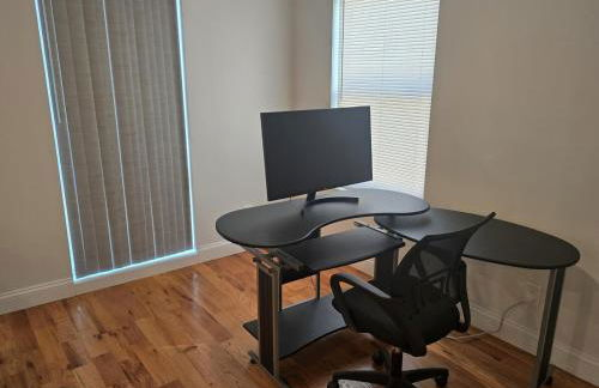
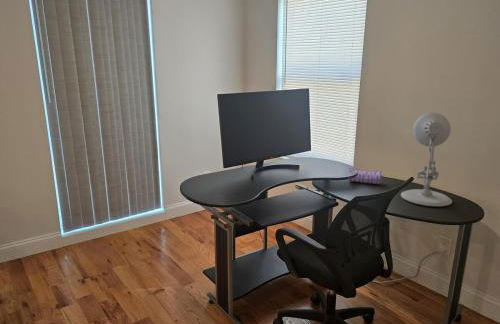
+ pencil case [348,167,383,185]
+ desk lamp [400,112,453,208]
